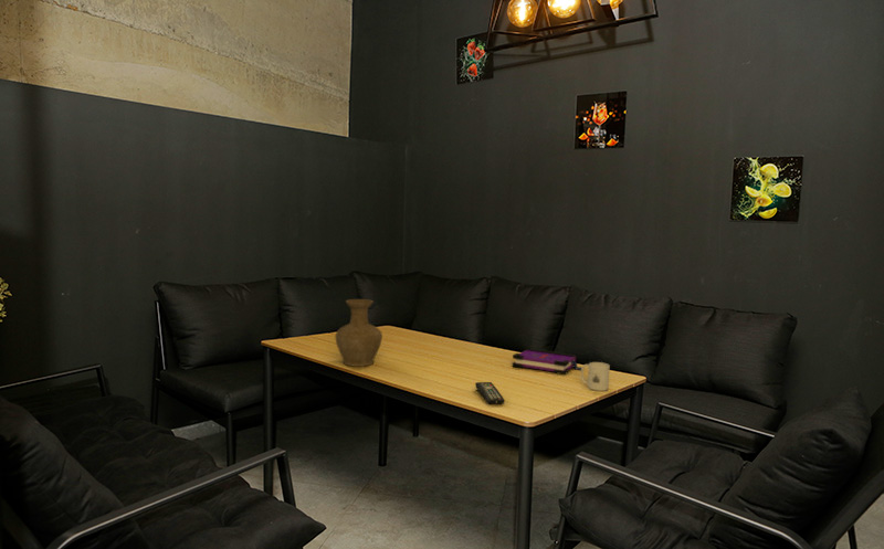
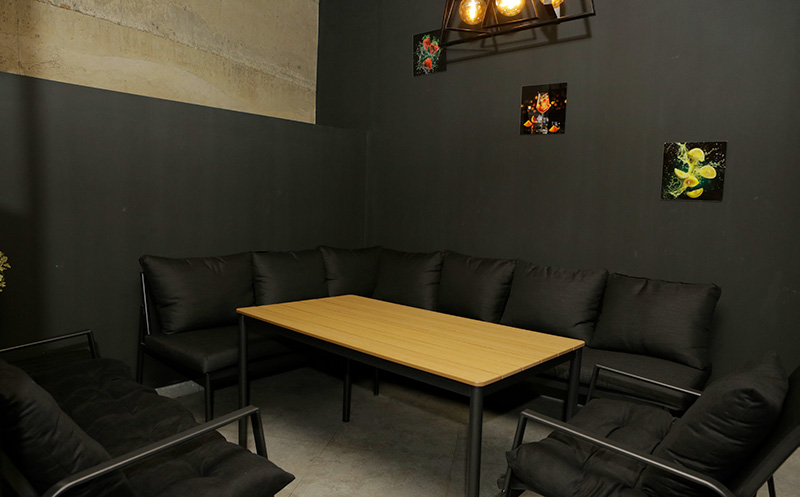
- mug [580,361,611,392]
- board game [512,348,582,376]
- remote control [474,381,506,405]
- vase [334,298,383,368]
